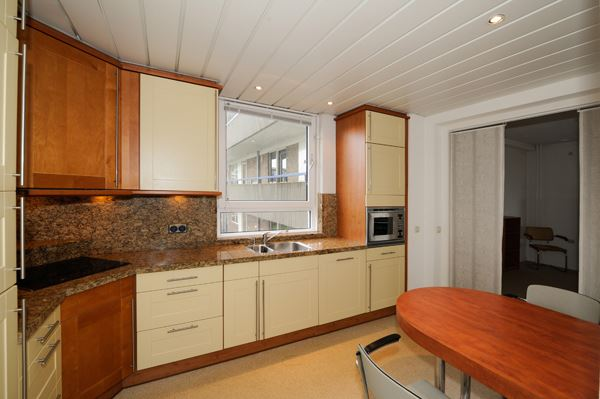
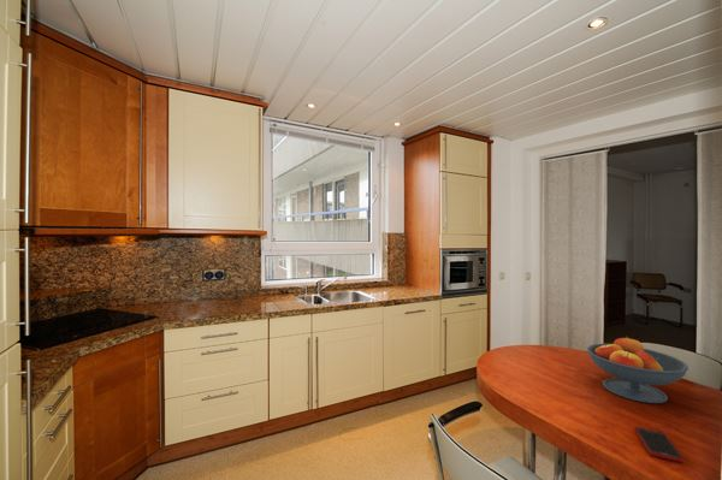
+ cell phone [634,426,685,463]
+ fruit bowl [586,337,690,404]
